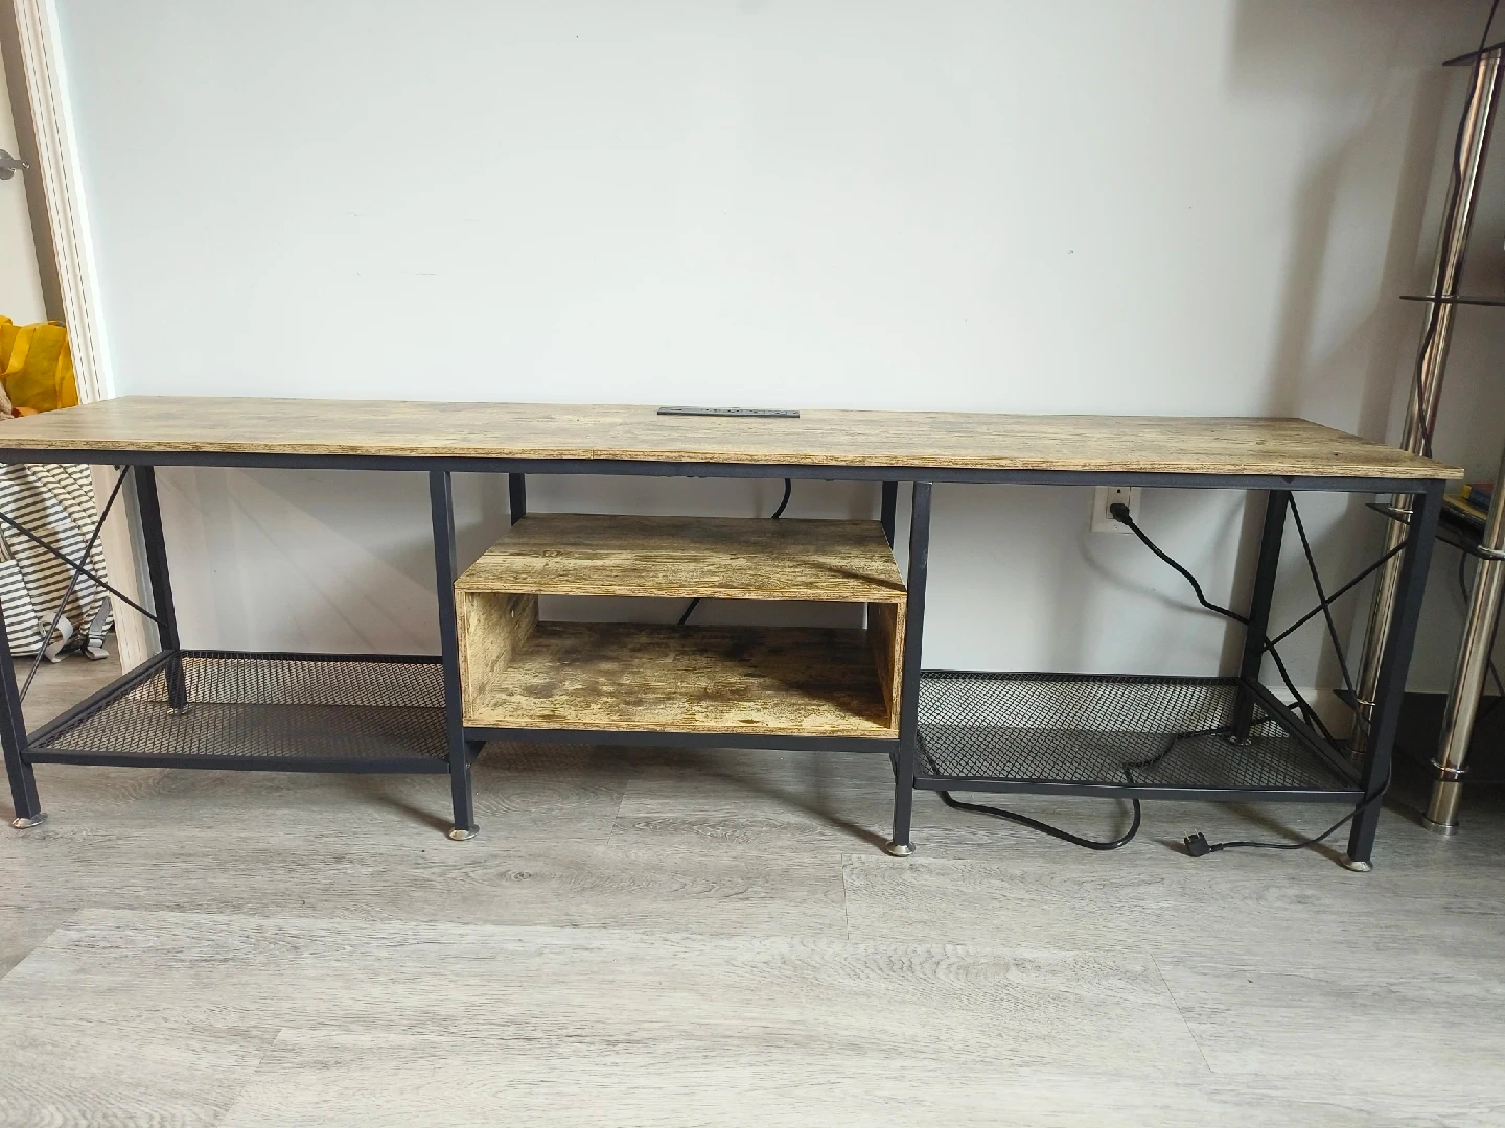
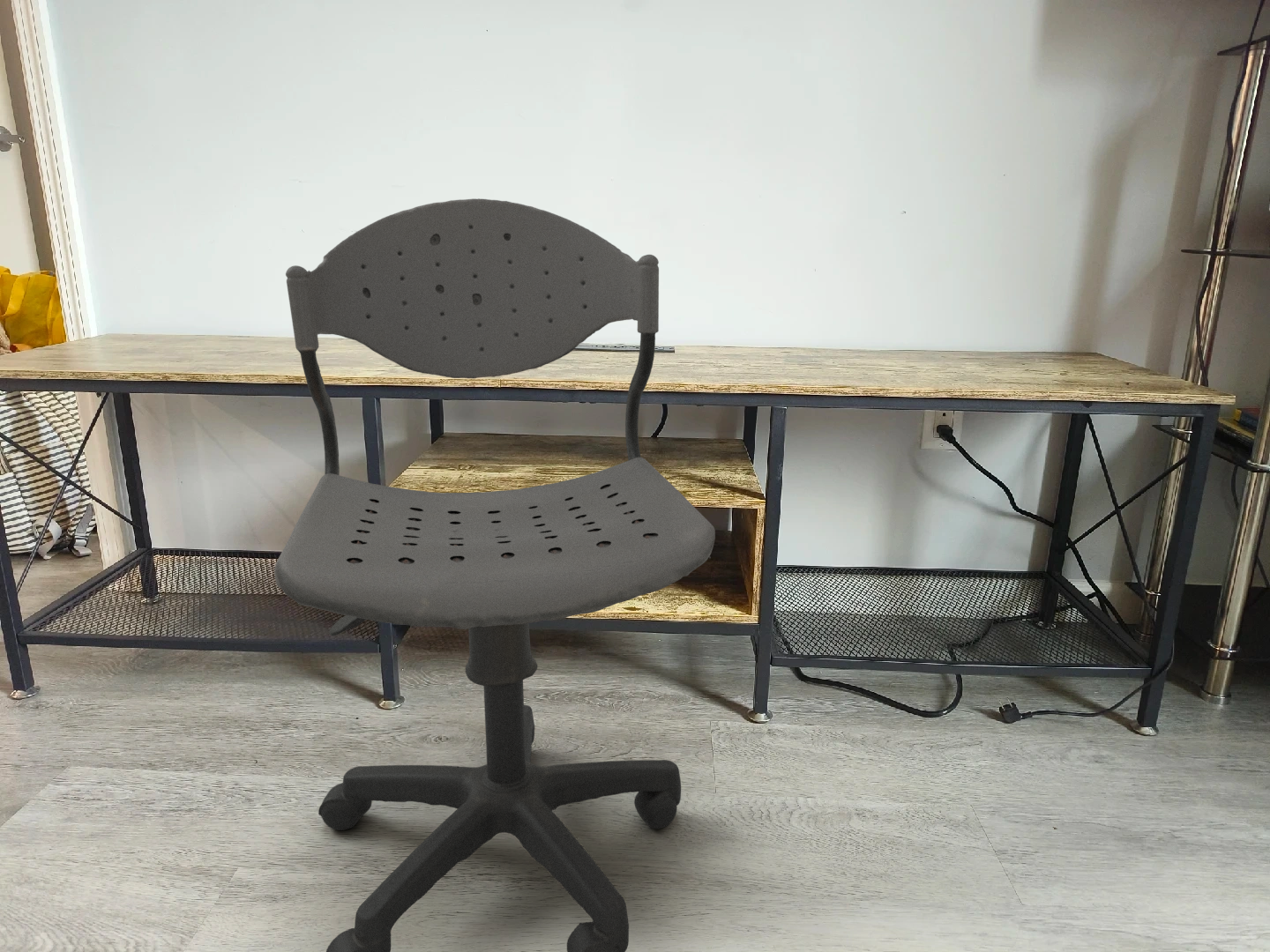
+ office chair [273,197,716,952]
